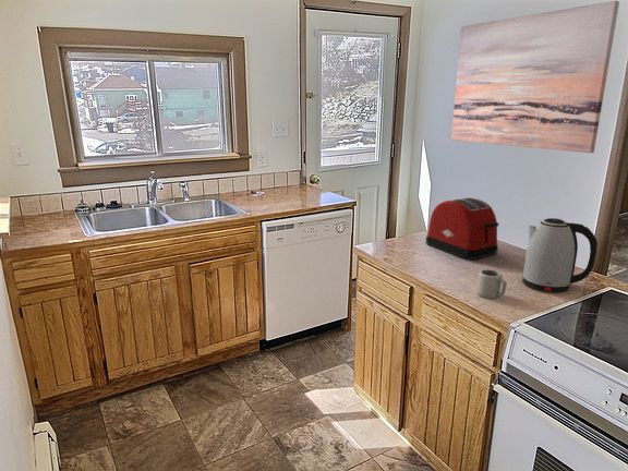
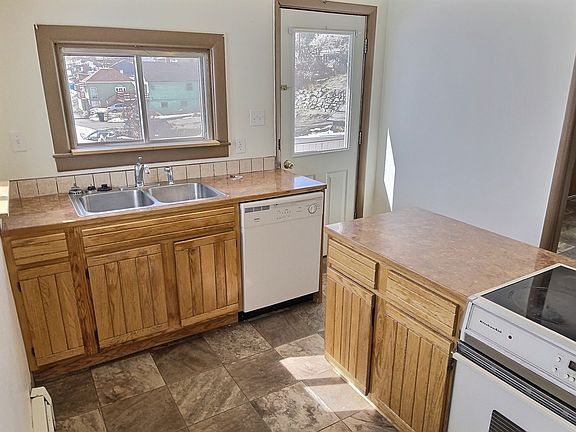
- wall art [450,0,620,154]
- cup [476,268,508,300]
- toaster [425,196,499,261]
- kettle [521,217,599,293]
